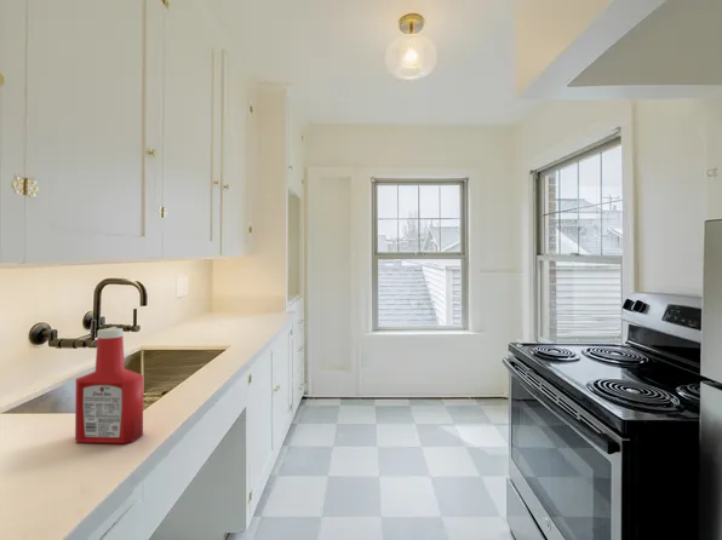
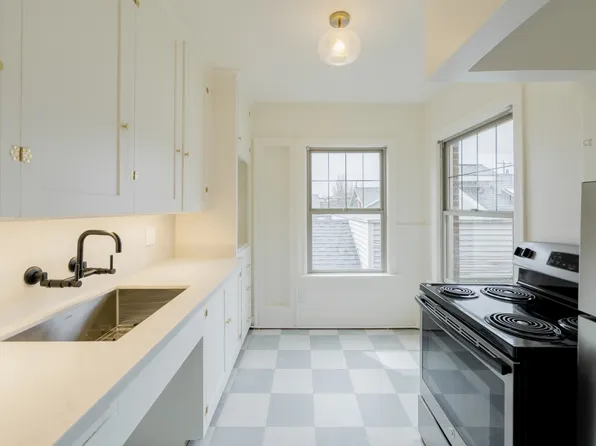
- soap bottle [74,327,144,444]
